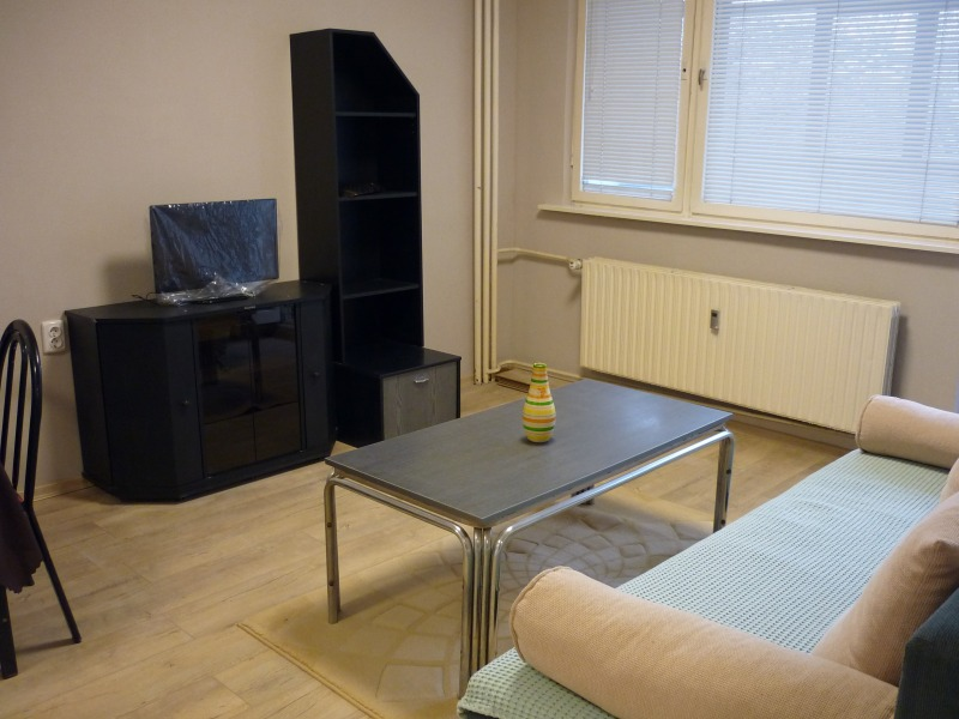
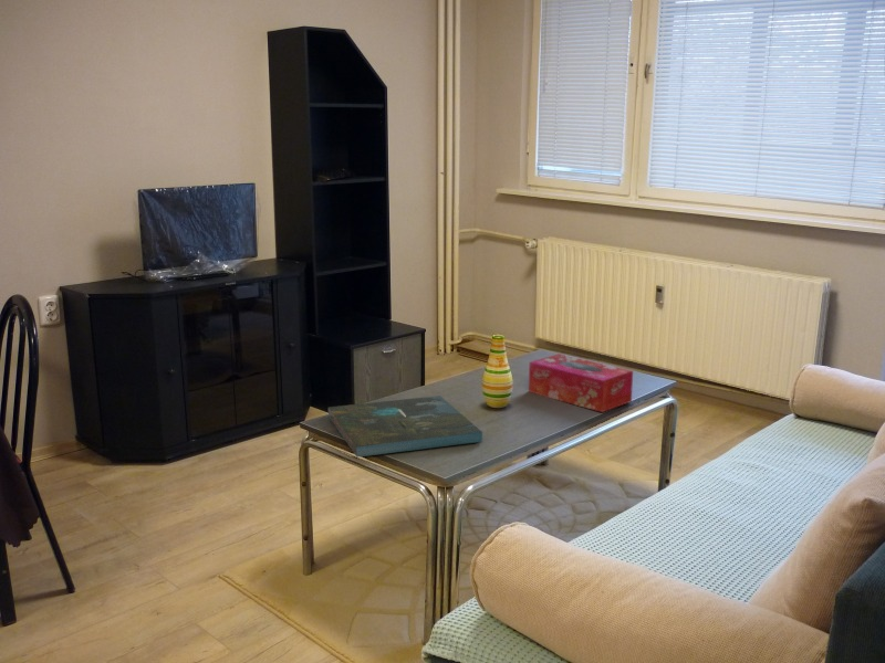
+ tissue box [528,352,634,413]
+ board game [327,394,483,459]
